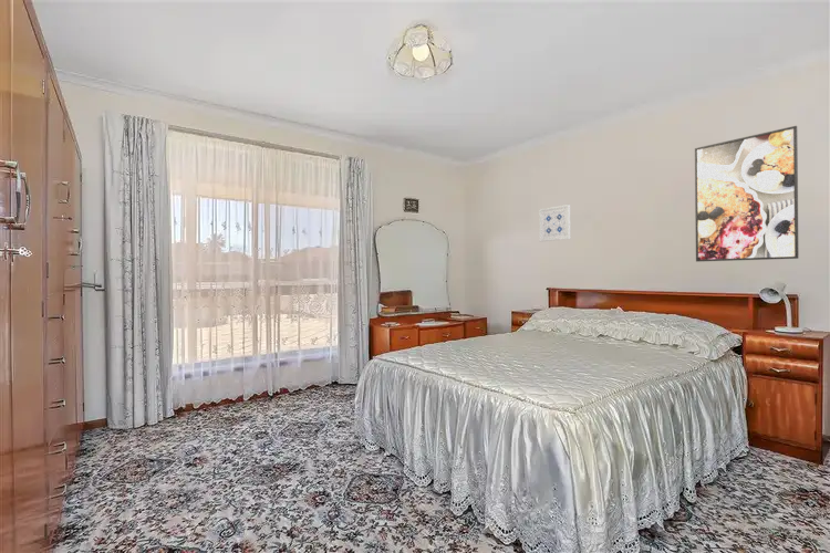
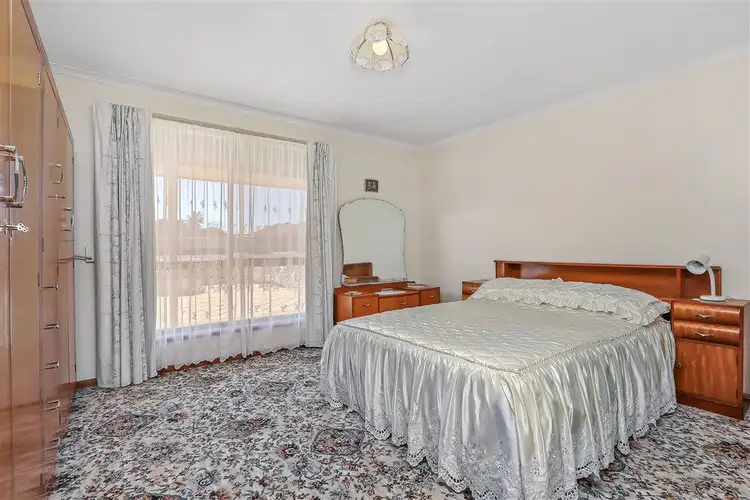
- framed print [694,125,800,262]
- wall art [538,204,571,242]
